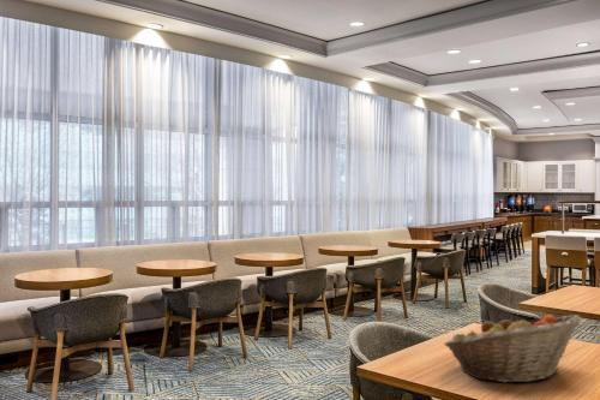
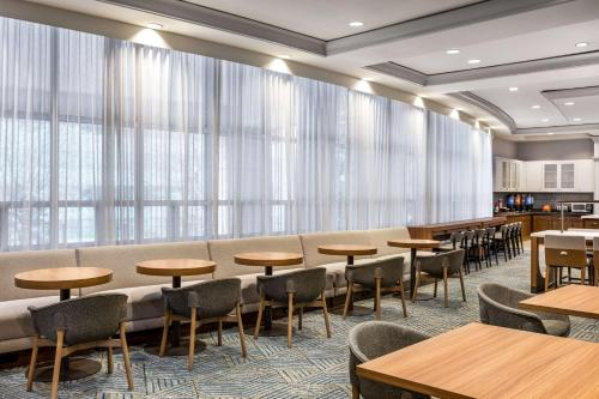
- fruit basket [444,314,582,384]
